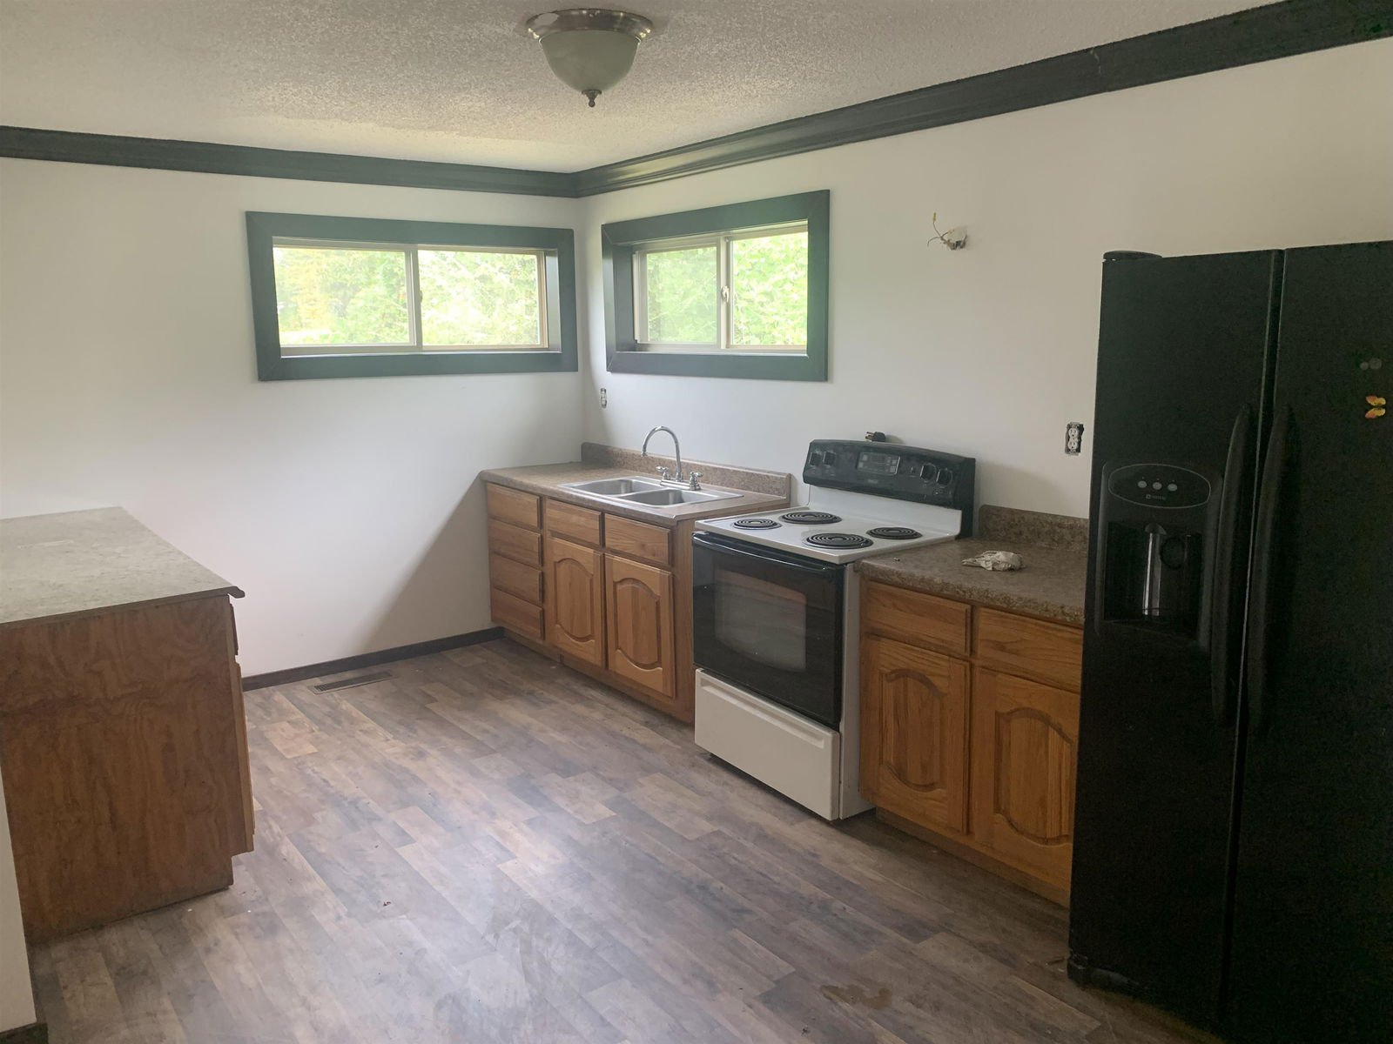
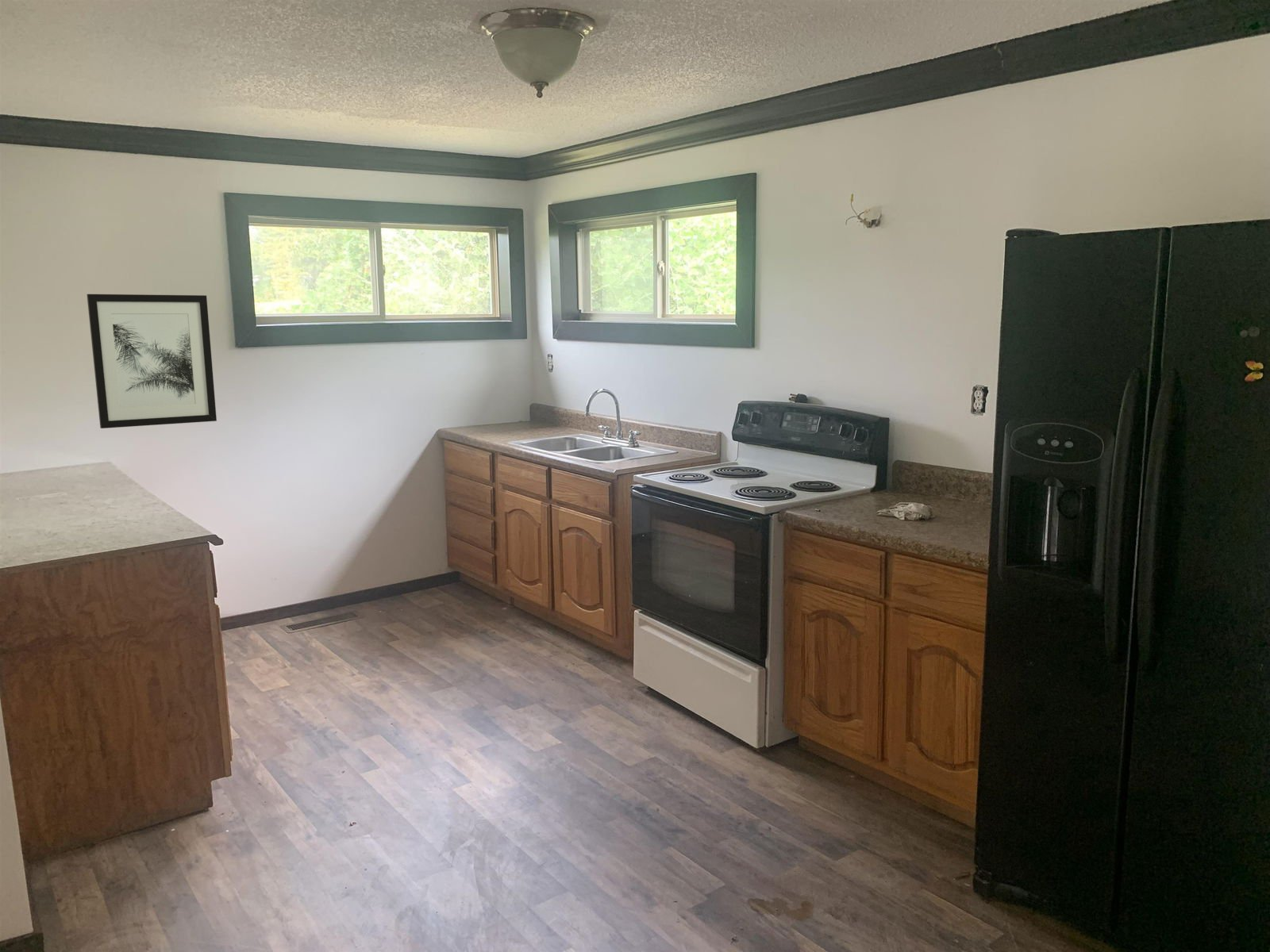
+ wall art [87,294,217,429]
